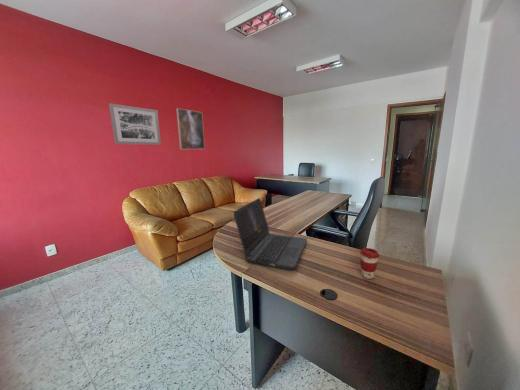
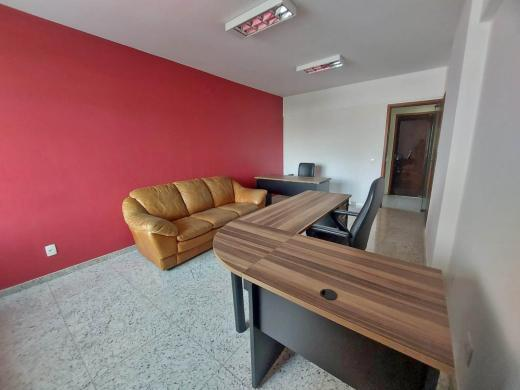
- laptop computer [233,197,308,271]
- wall art [108,102,162,146]
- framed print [175,107,206,150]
- coffee cup [359,247,380,280]
